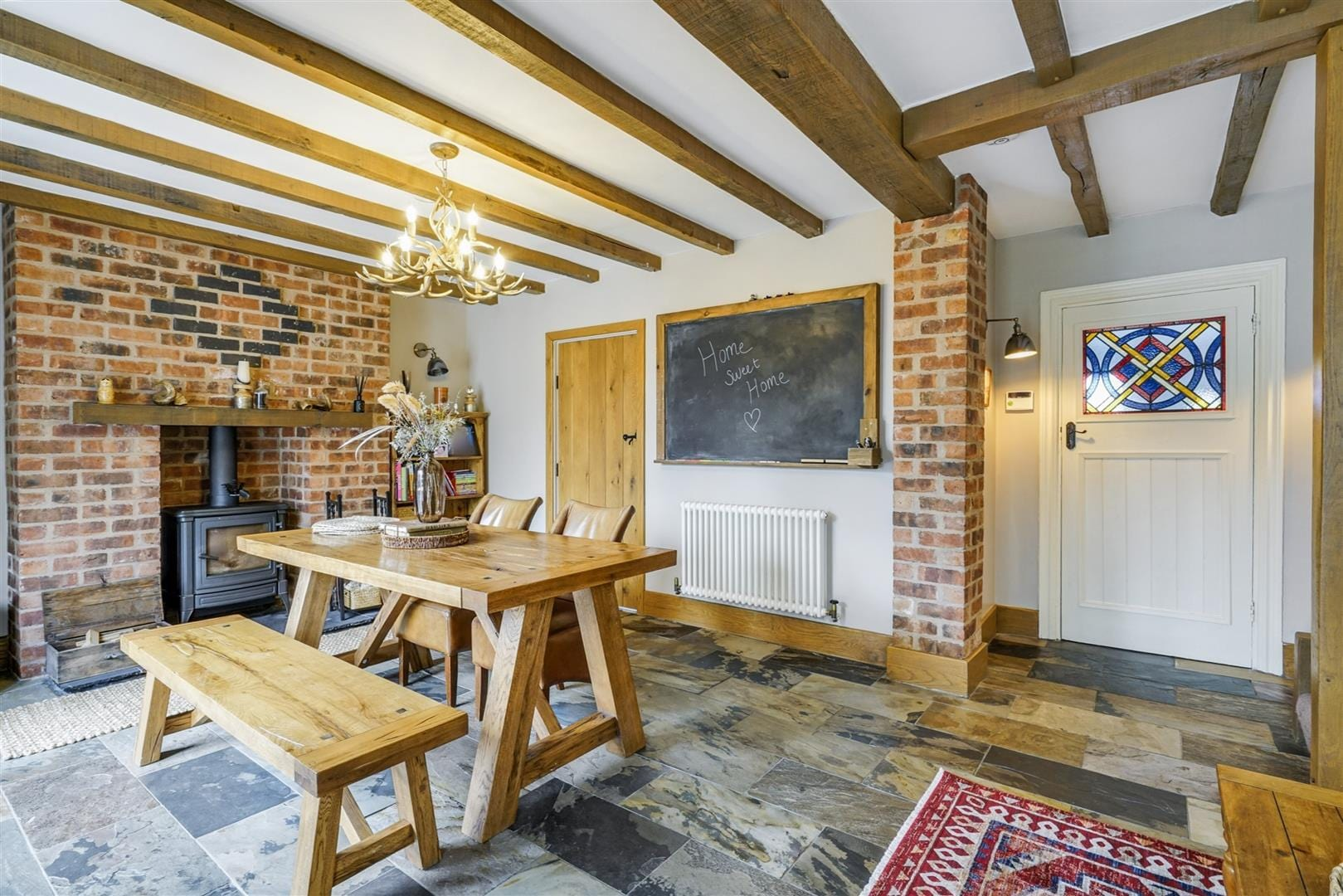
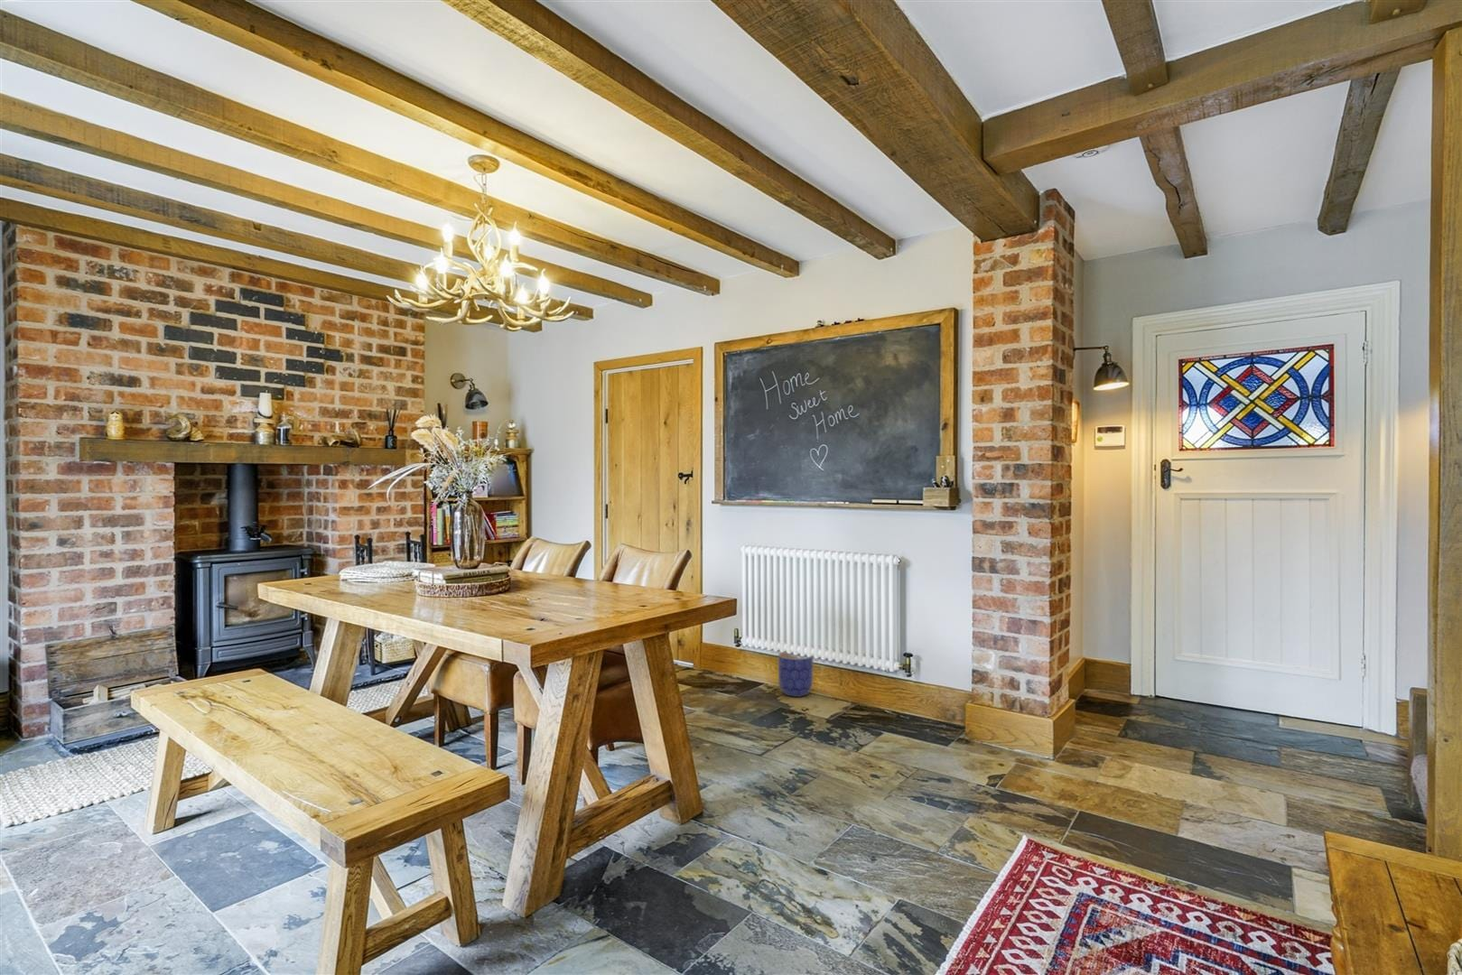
+ planter [777,651,814,698]
